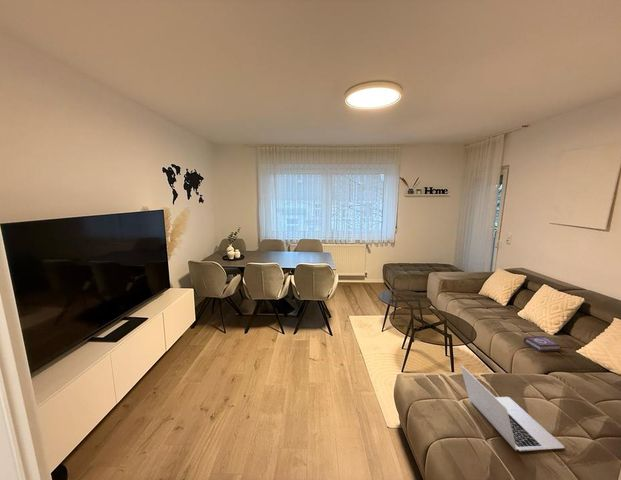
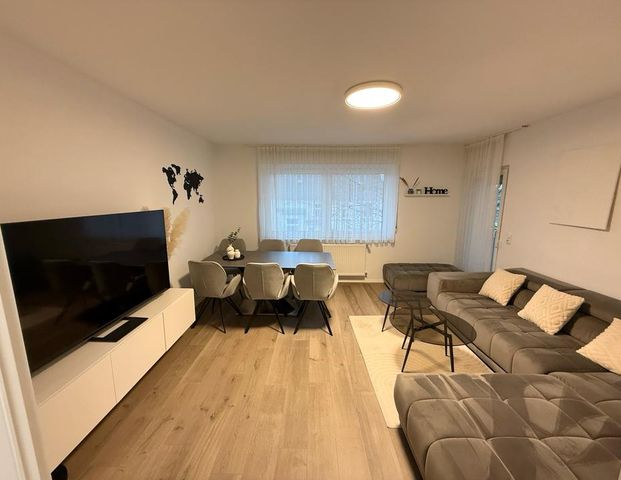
- laptop [459,364,565,452]
- book [523,335,561,353]
